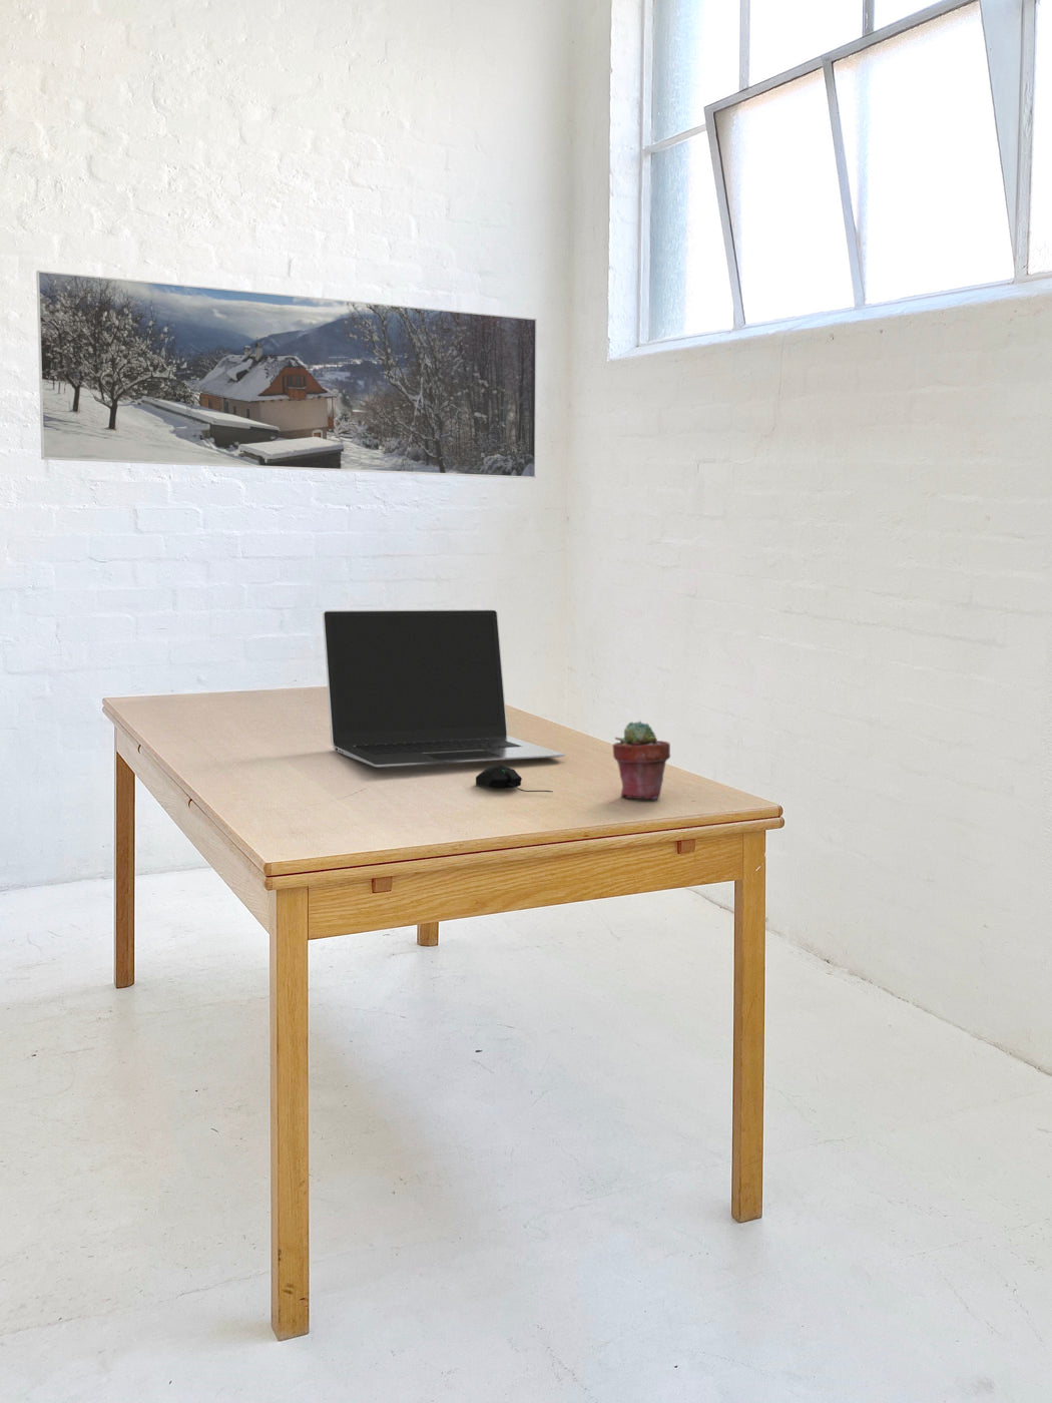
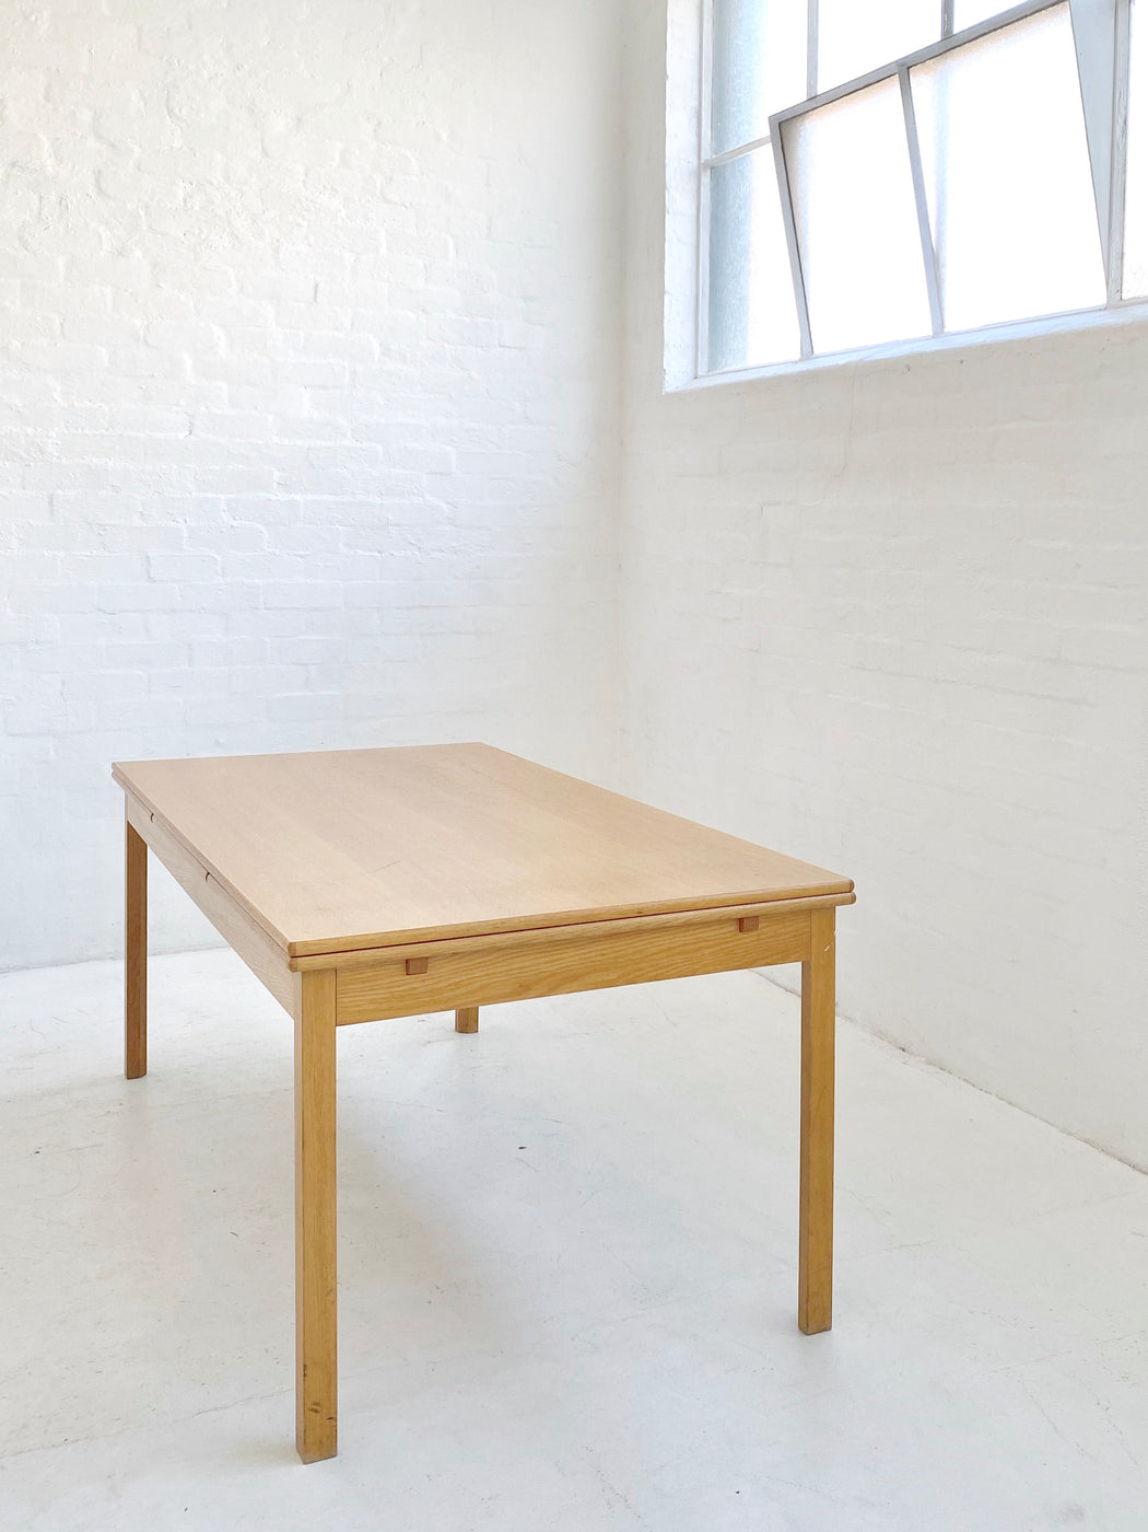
- potted succulent [612,719,671,800]
- computer mouse [475,763,553,793]
- laptop [322,609,565,769]
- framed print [35,270,537,481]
